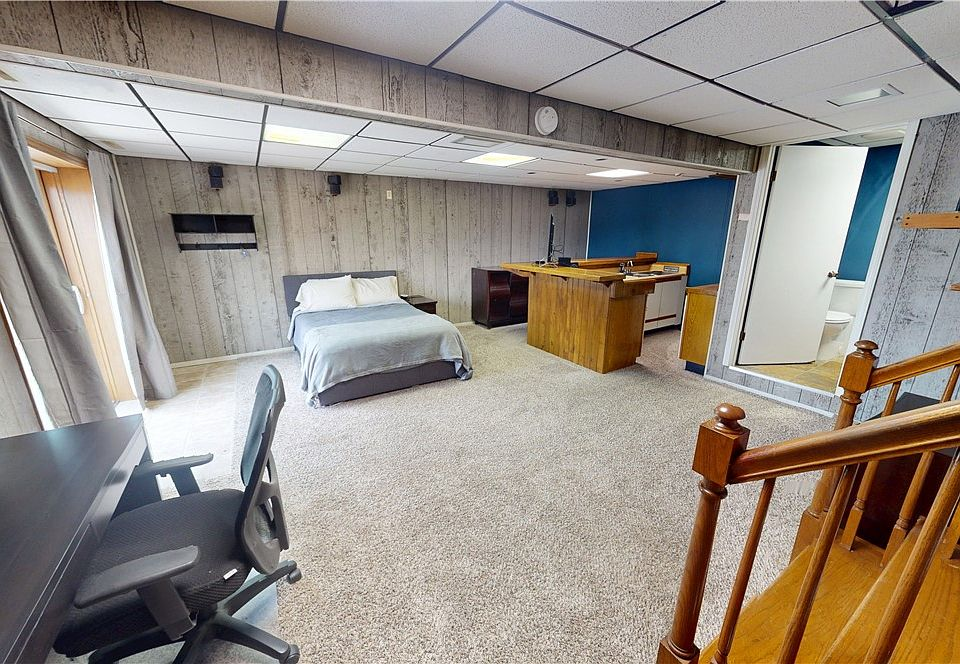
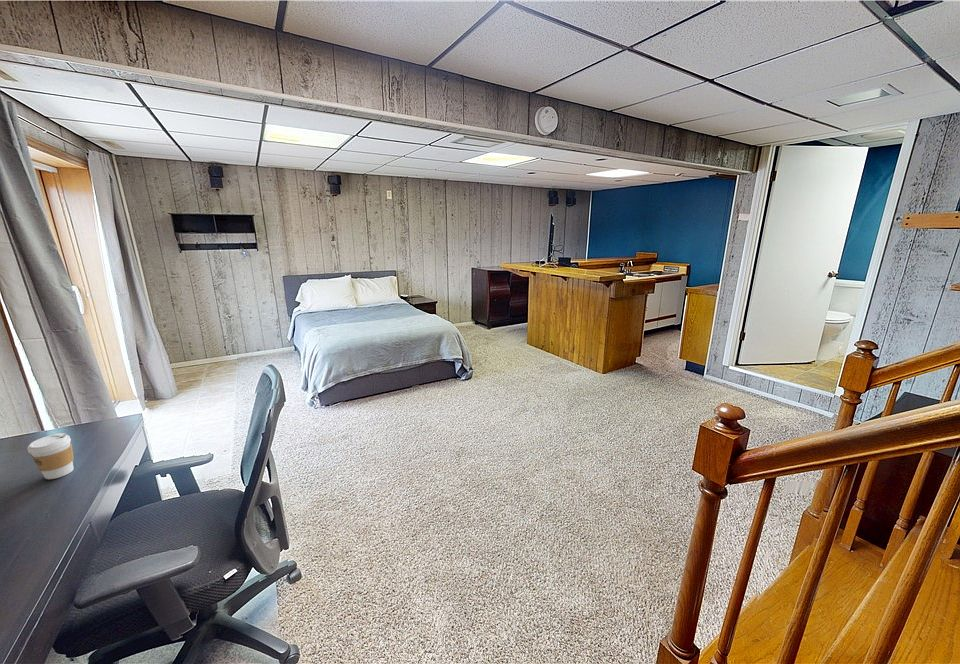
+ coffee cup [26,432,75,480]
